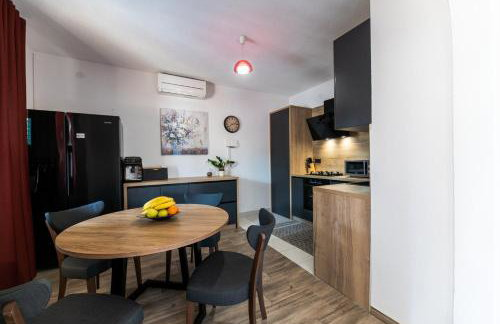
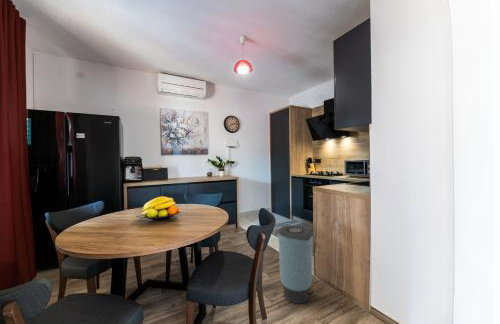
+ trash can [277,224,314,305]
